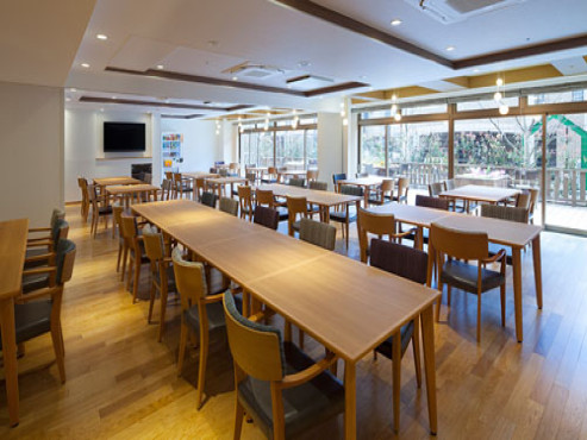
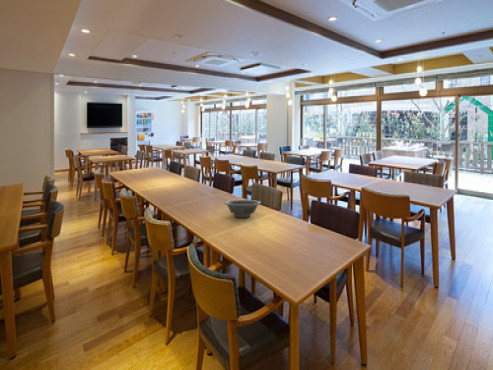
+ decorative bowl [223,199,262,218]
